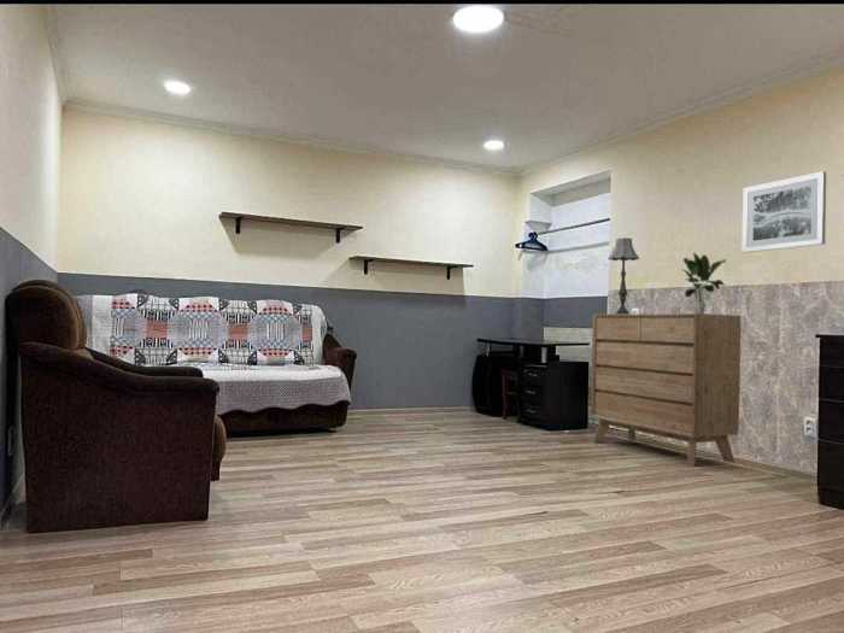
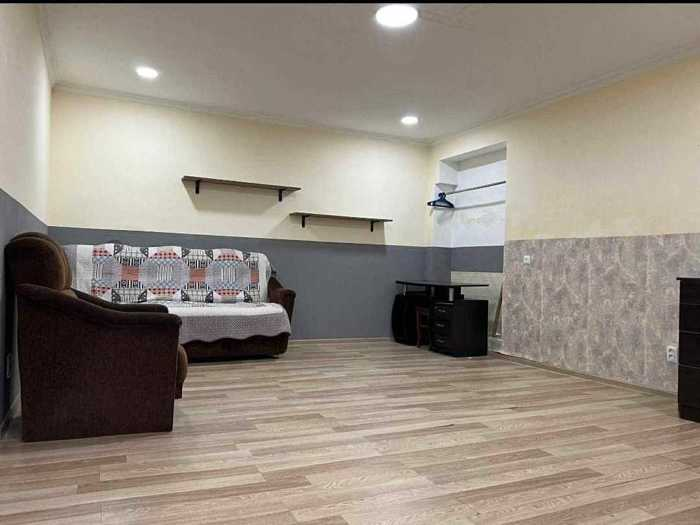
- potted plant [680,251,728,313]
- wall art [742,170,827,253]
- dresser [590,312,742,468]
- table lamp [606,236,640,315]
